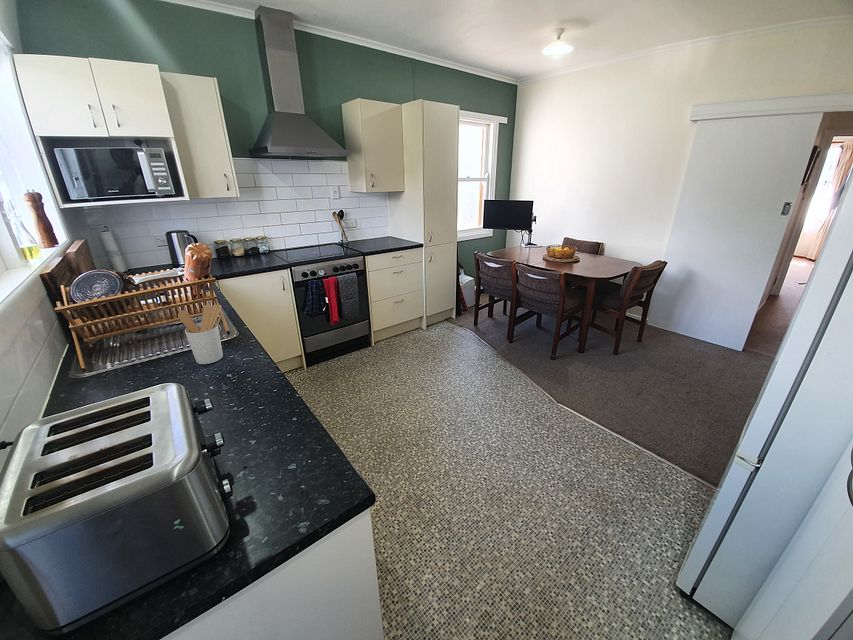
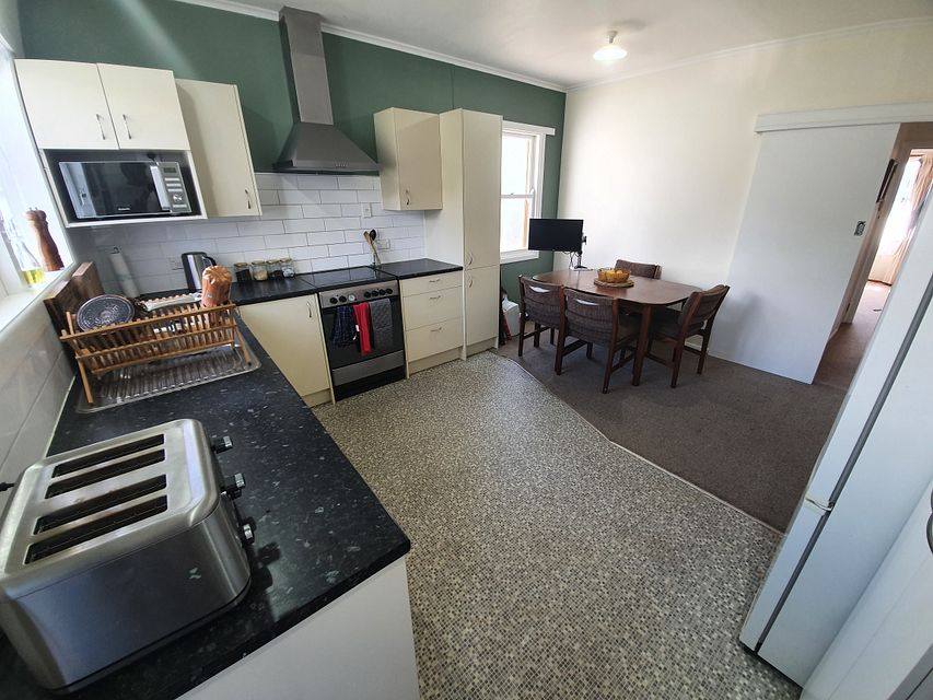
- utensil holder [177,303,224,365]
